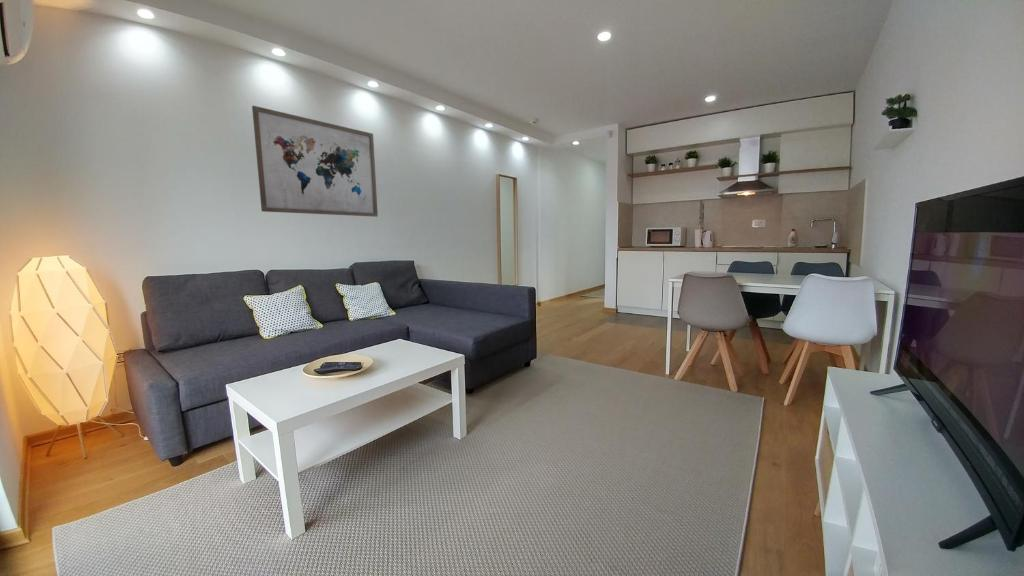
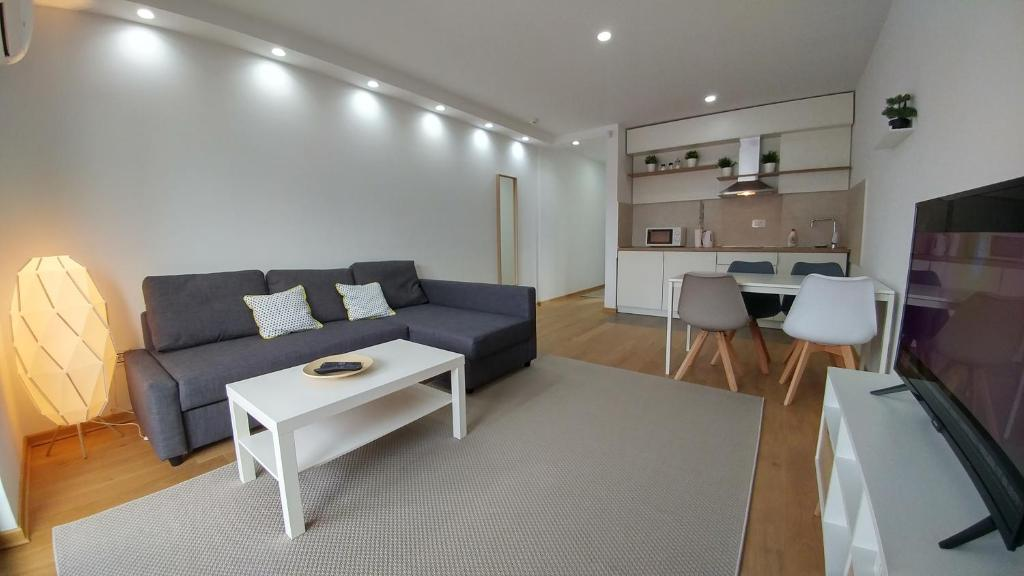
- wall art [251,105,379,218]
